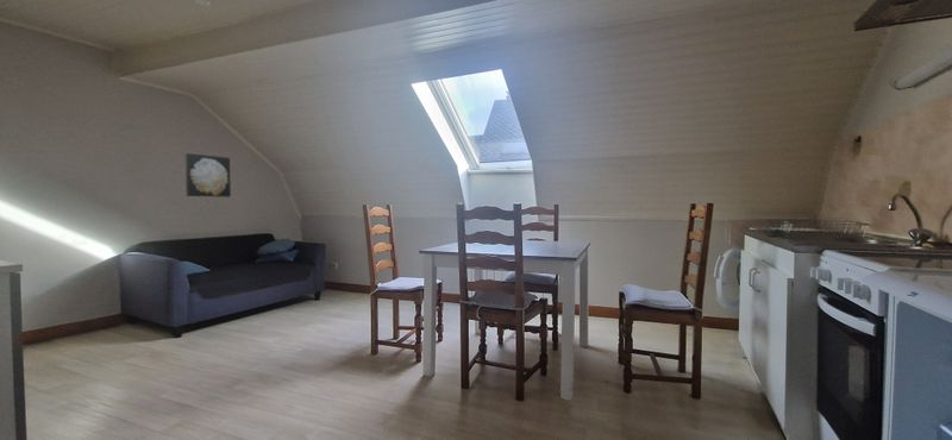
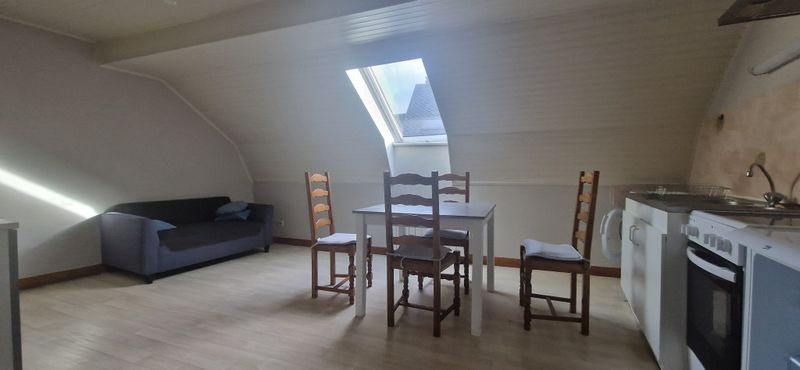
- wall art [184,152,232,199]
